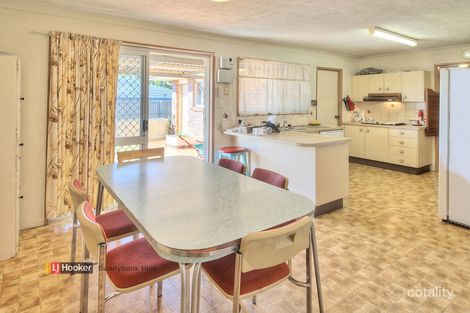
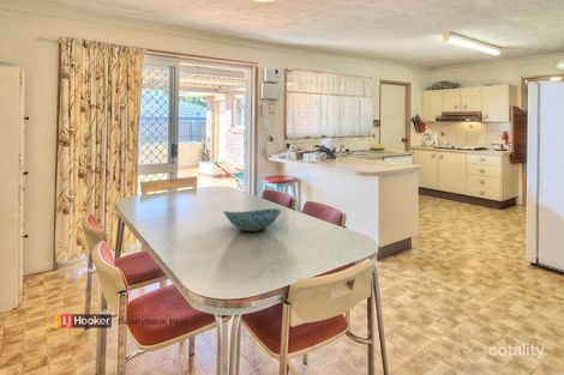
+ bowl [222,207,282,232]
